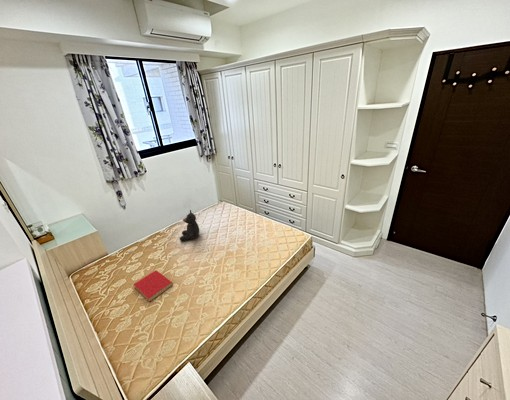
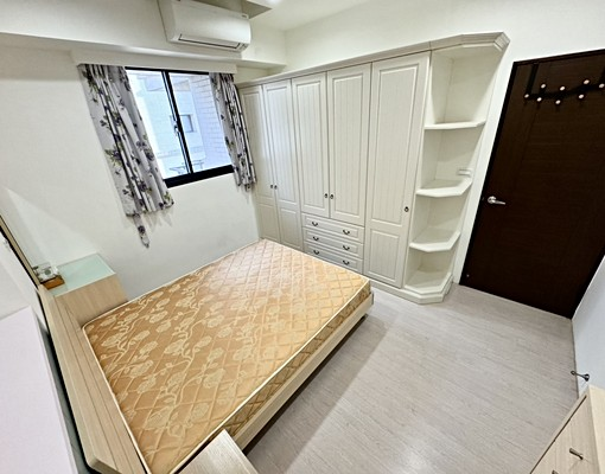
- teddy bear [179,209,200,242]
- book [132,269,174,303]
